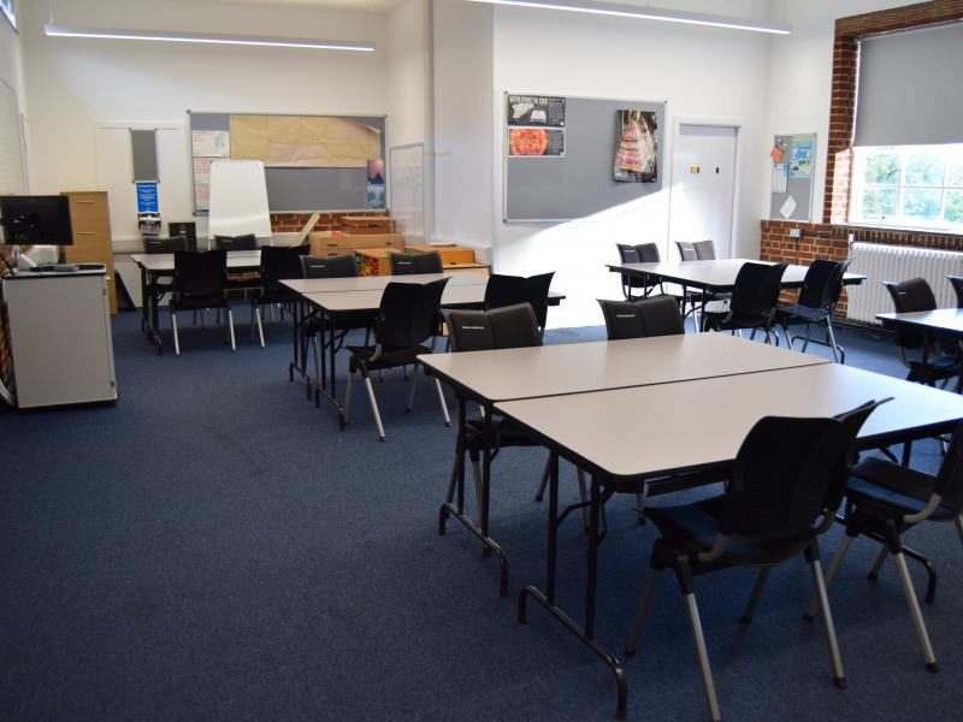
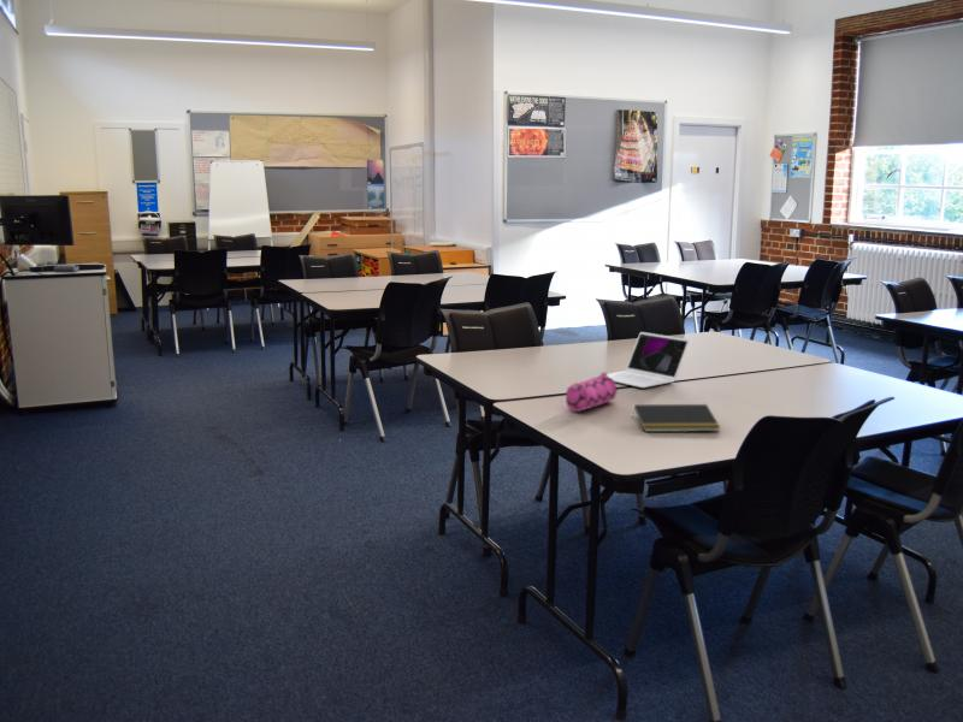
+ laptop [595,331,691,389]
+ notepad [631,403,721,433]
+ pencil case [565,371,618,413]
